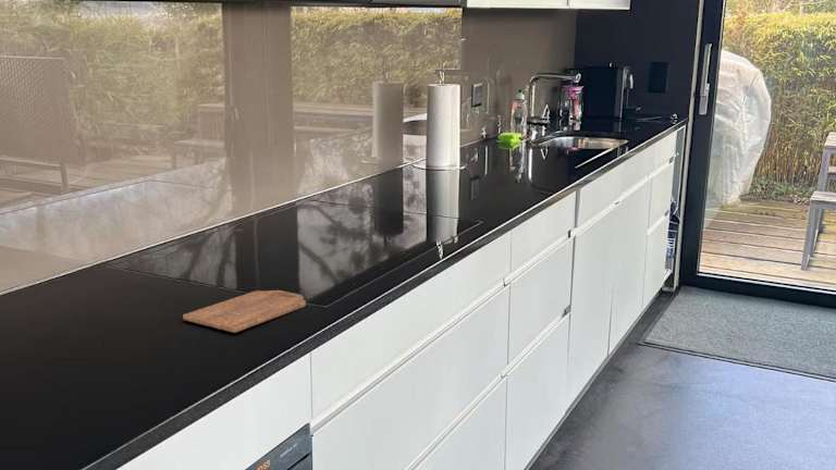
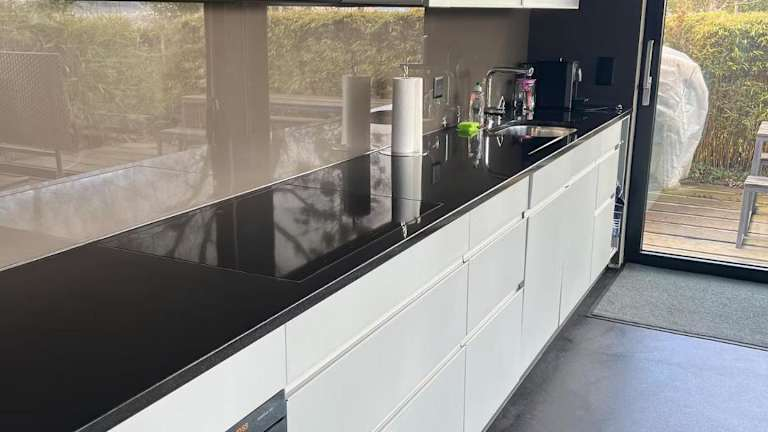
- cutting board [182,289,307,334]
